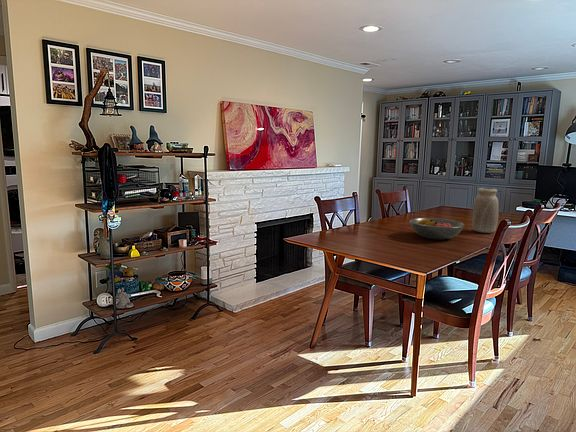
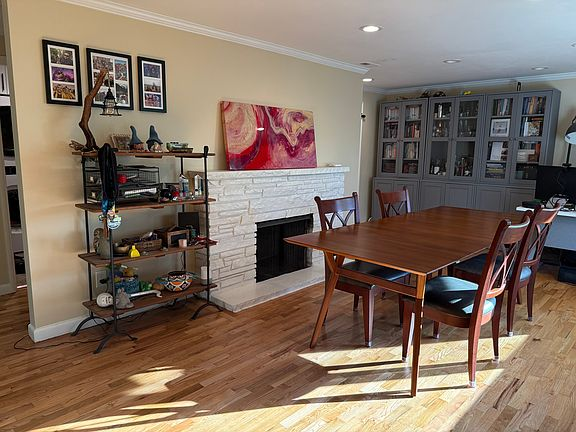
- vase [471,187,499,234]
- fruit bowl [409,217,466,240]
